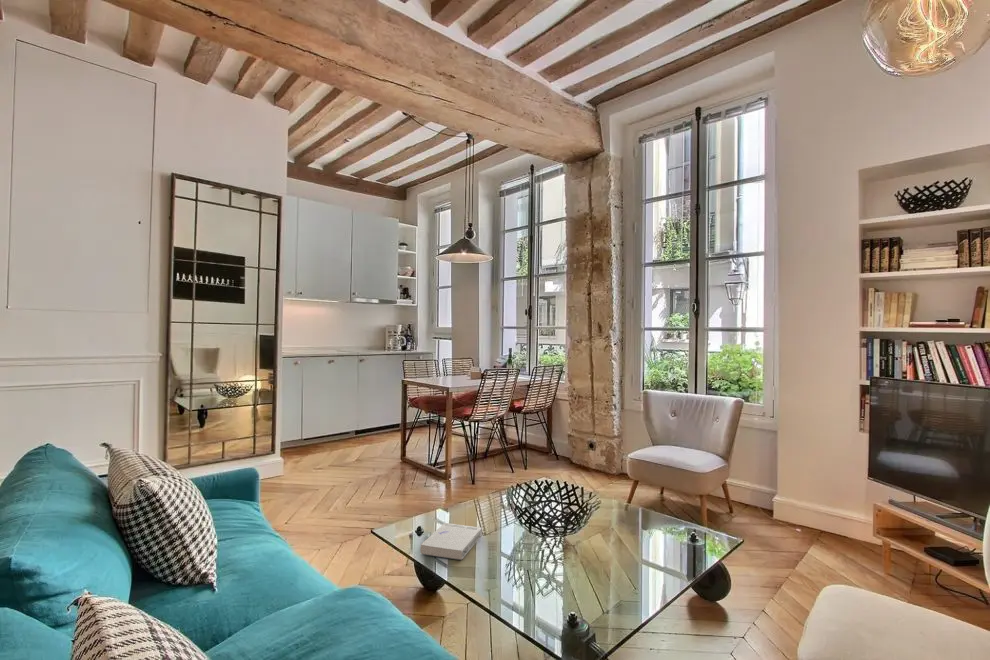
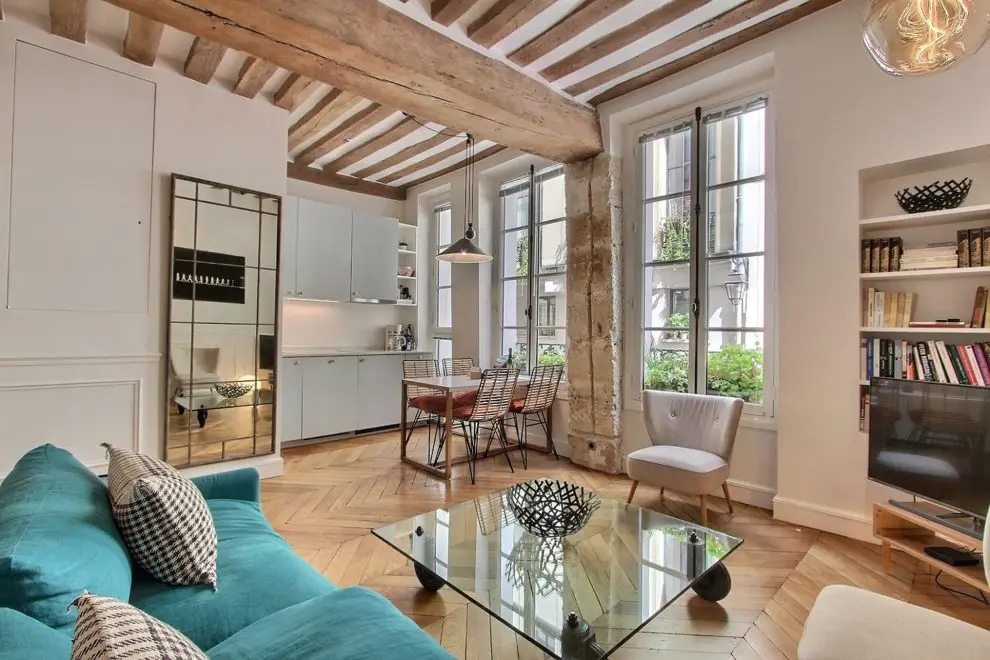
- book [420,522,483,561]
